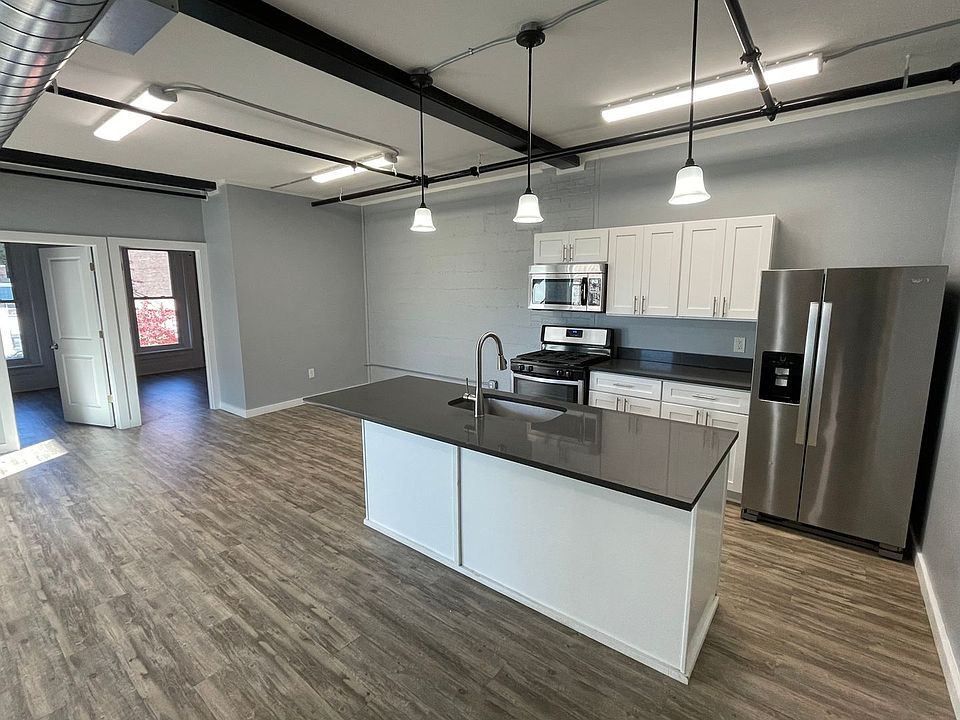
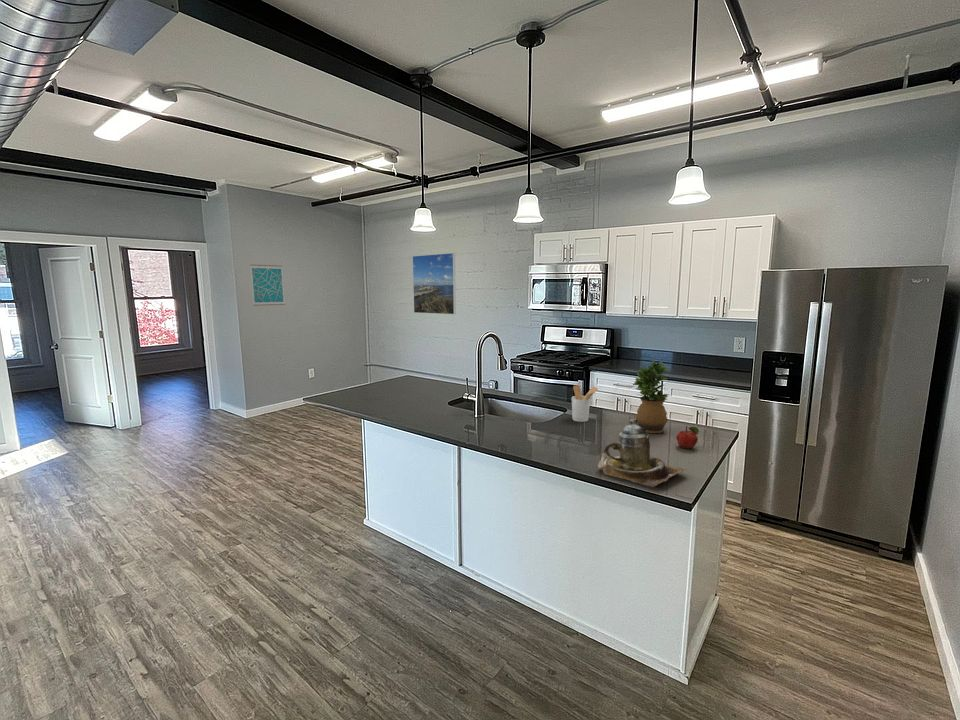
+ utensil holder [571,384,599,423]
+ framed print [412,252,457,315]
+ fruit [675,425,700,450]
+ wall art [249,264,286,307]
+ teapot [597,418,688,488]
+ potted plant [632,359,670,434]
